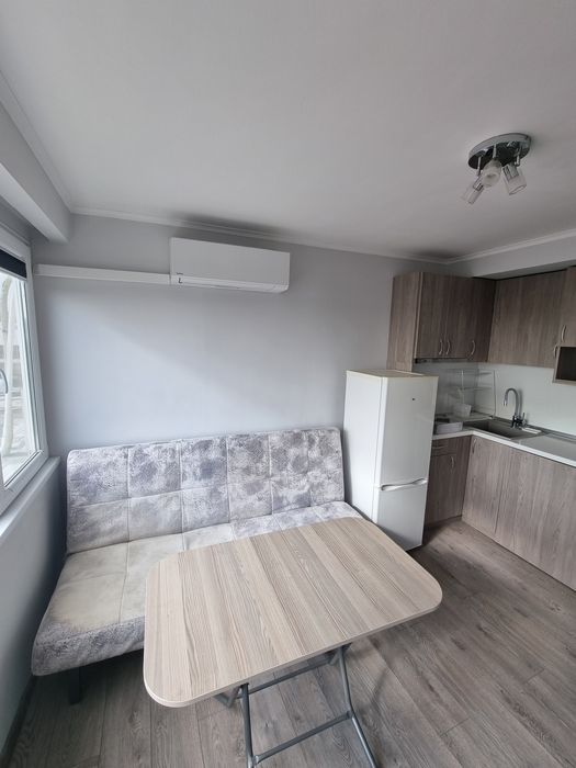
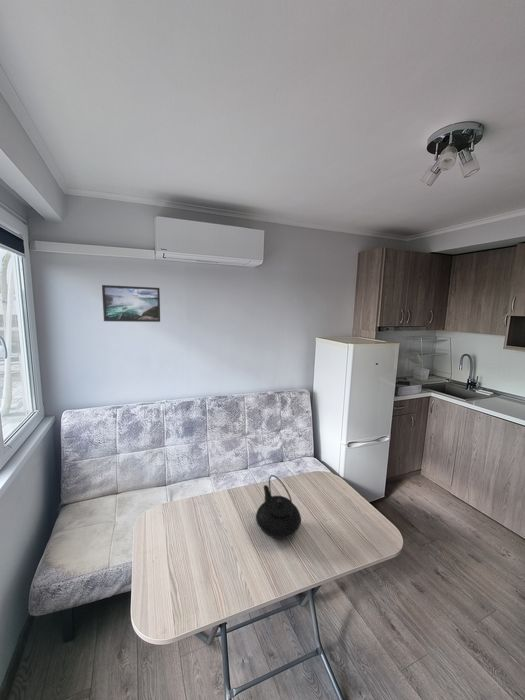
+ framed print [101,284,161,323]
+ teapot [255,474,302,540]
